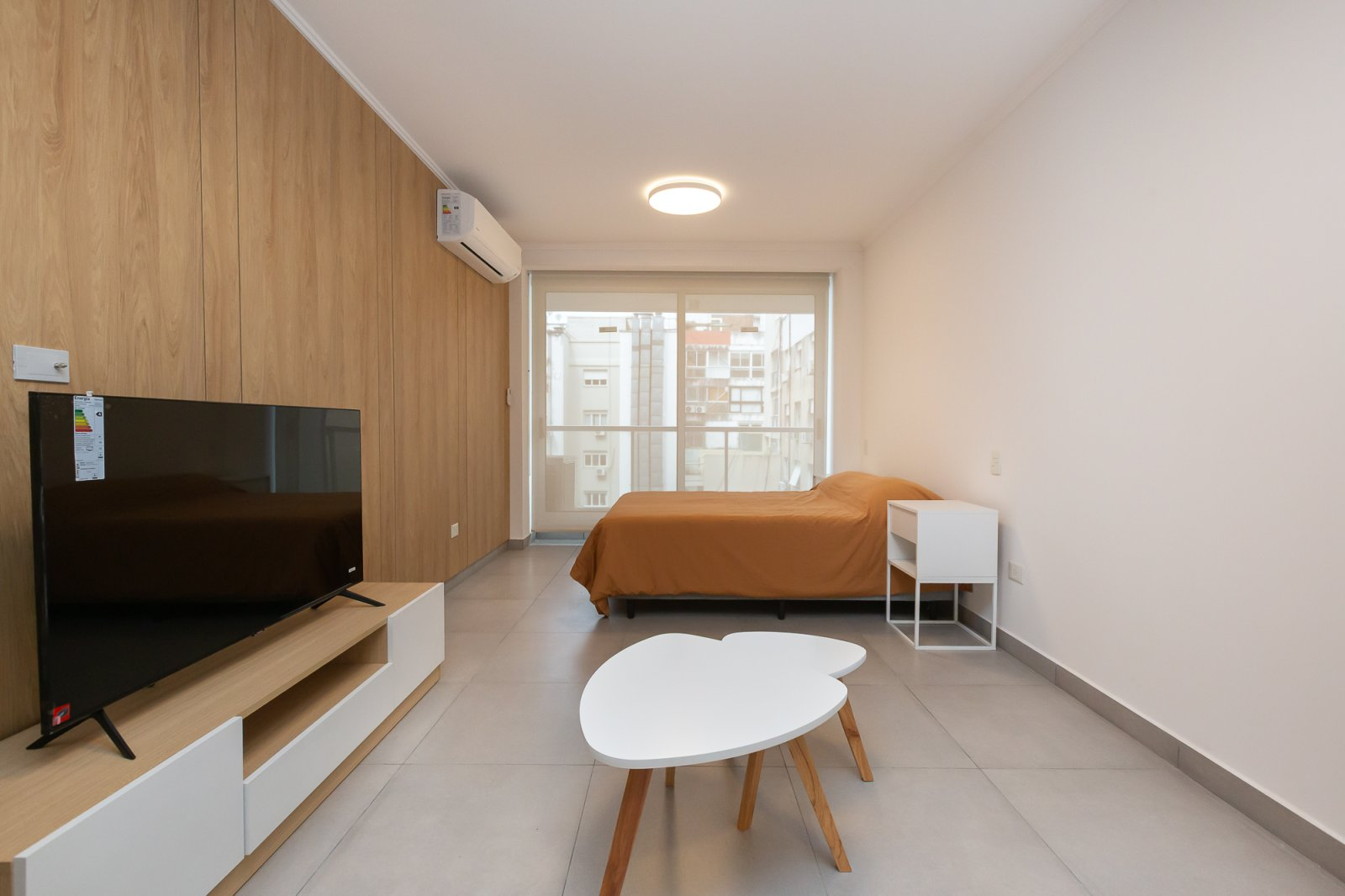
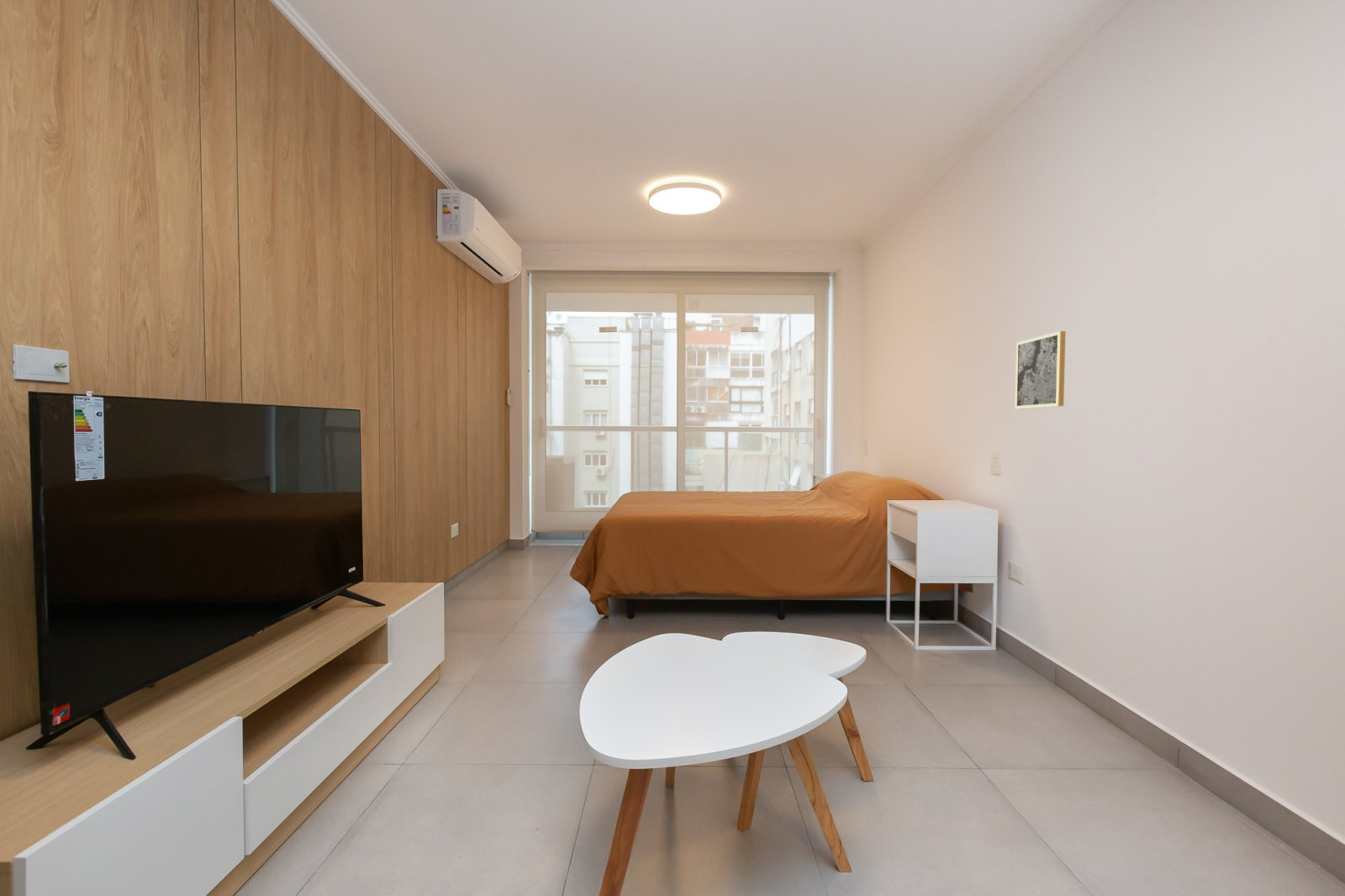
+ wall art [1014,330,1067,409]
